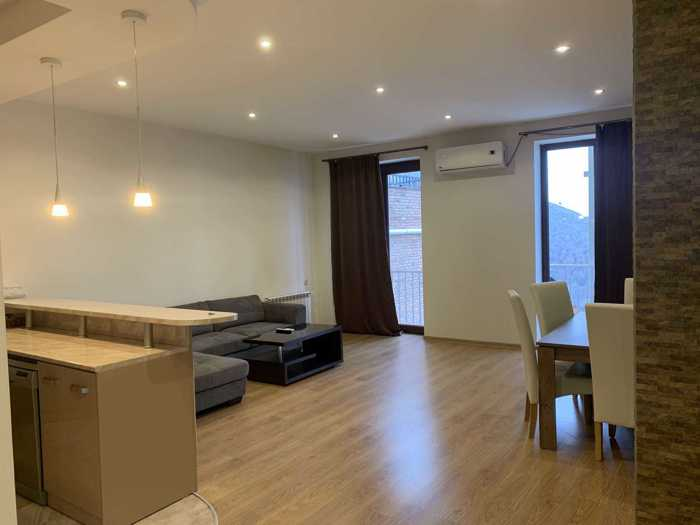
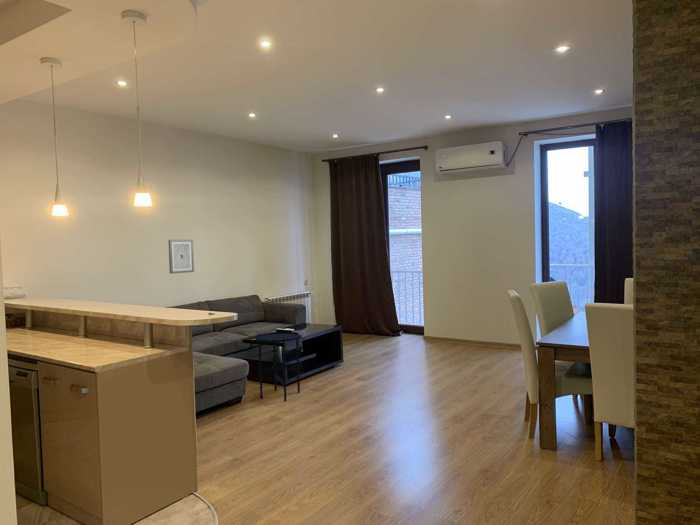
+ side table [254,331,303,402]
+ wall art [167,239,195,275]
